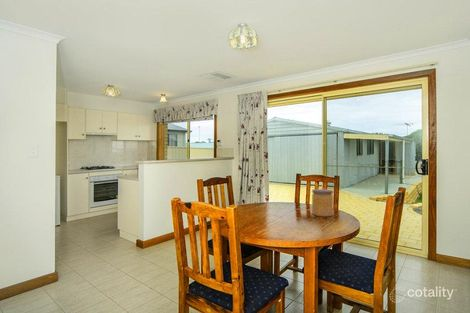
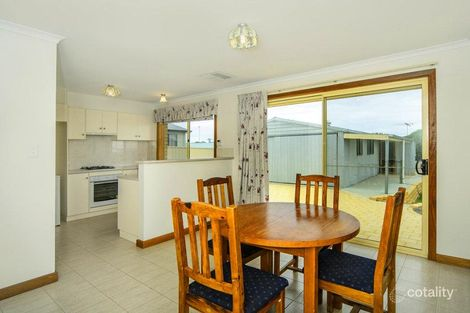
- jar [311,188,334,217]
